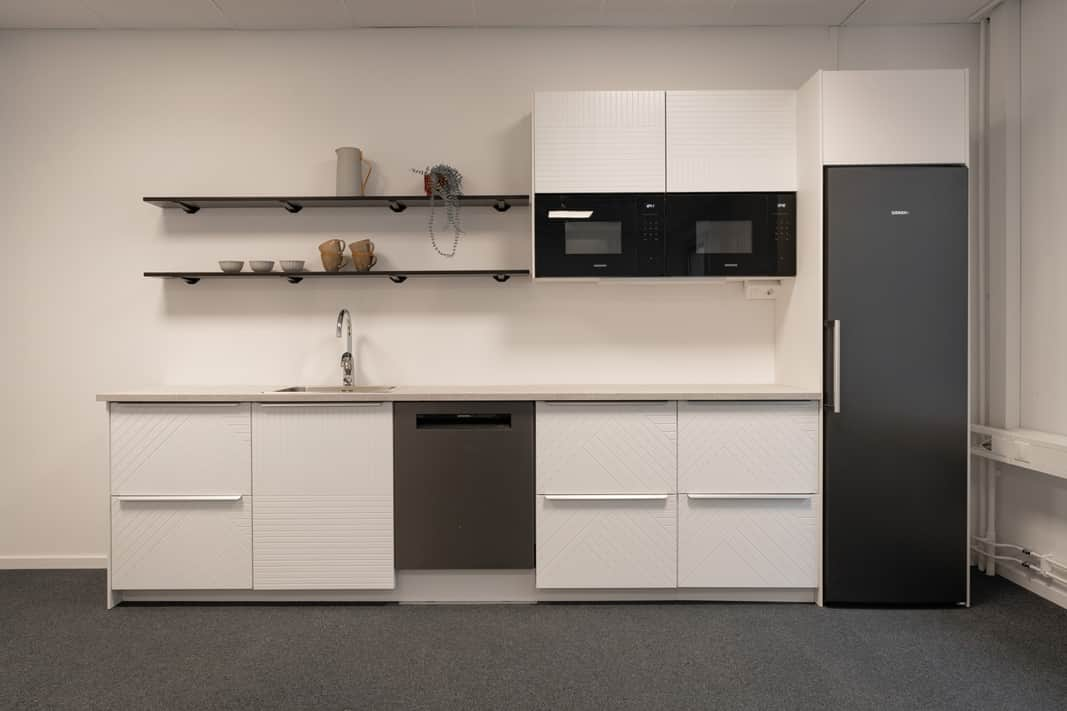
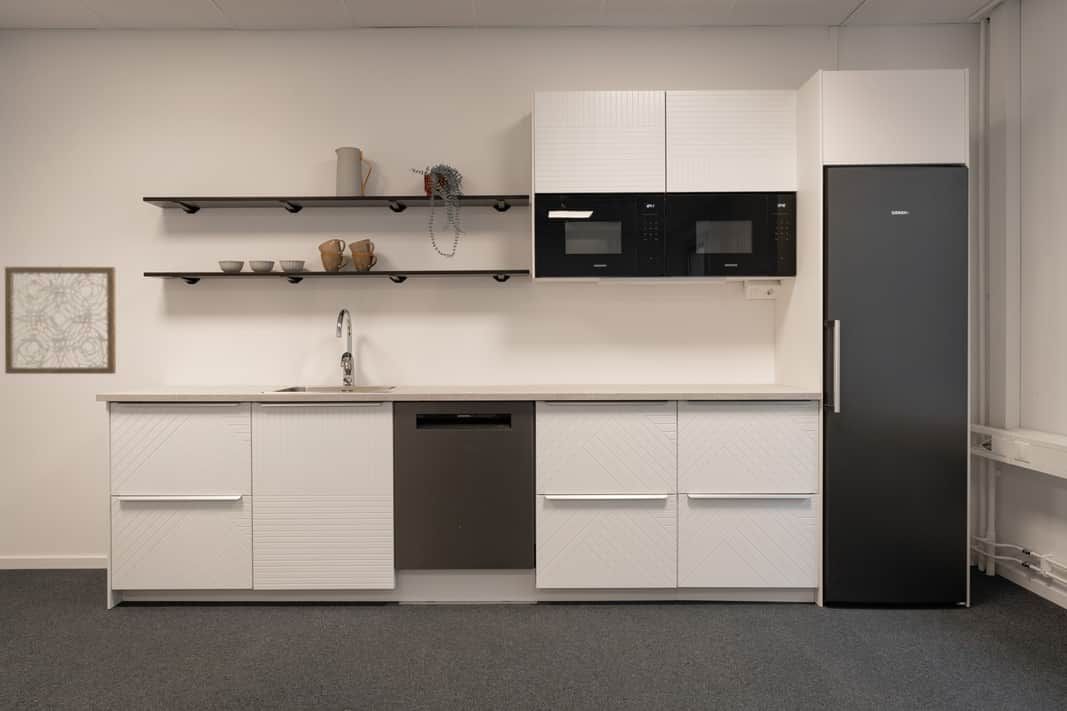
+ wall art [4,263,117,375]
